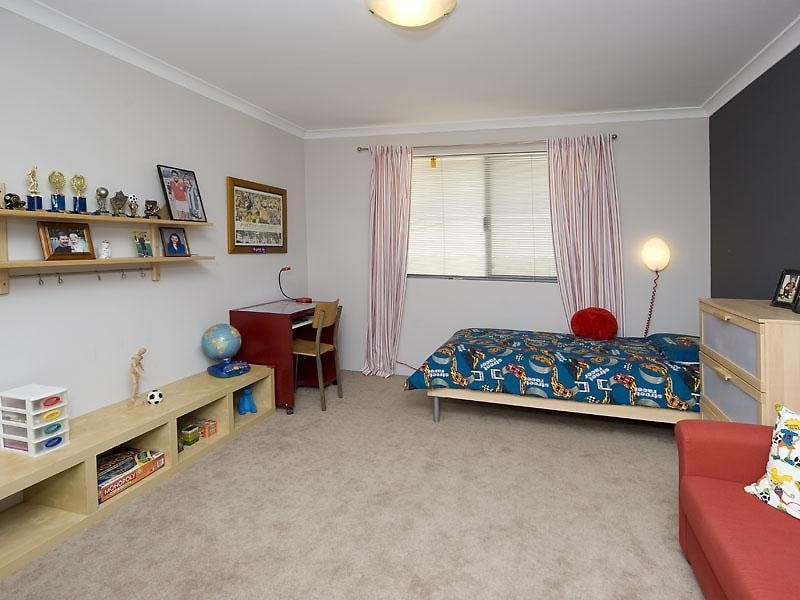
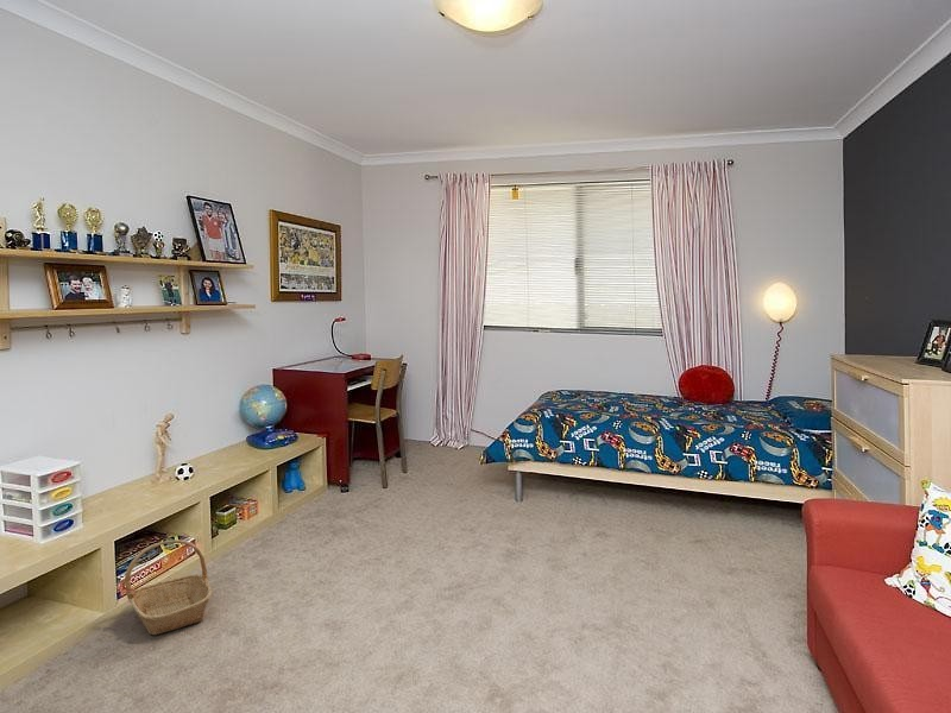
+ basket [124,538,213,636]
